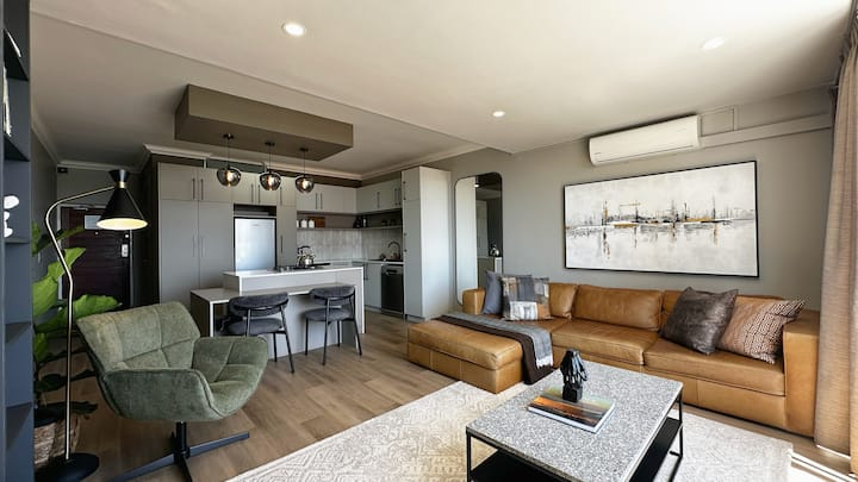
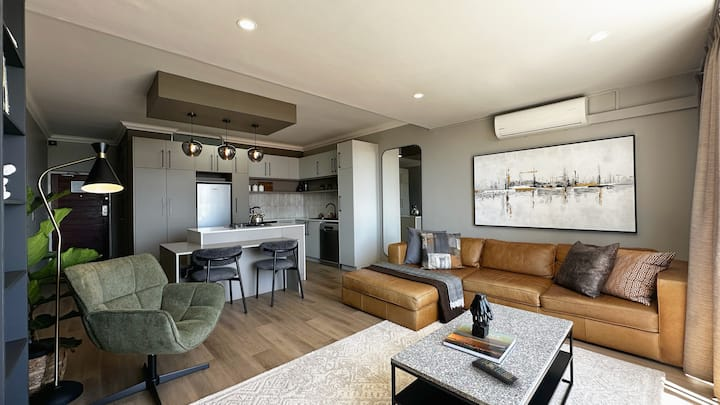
+ remote control [471,357,519,385]
